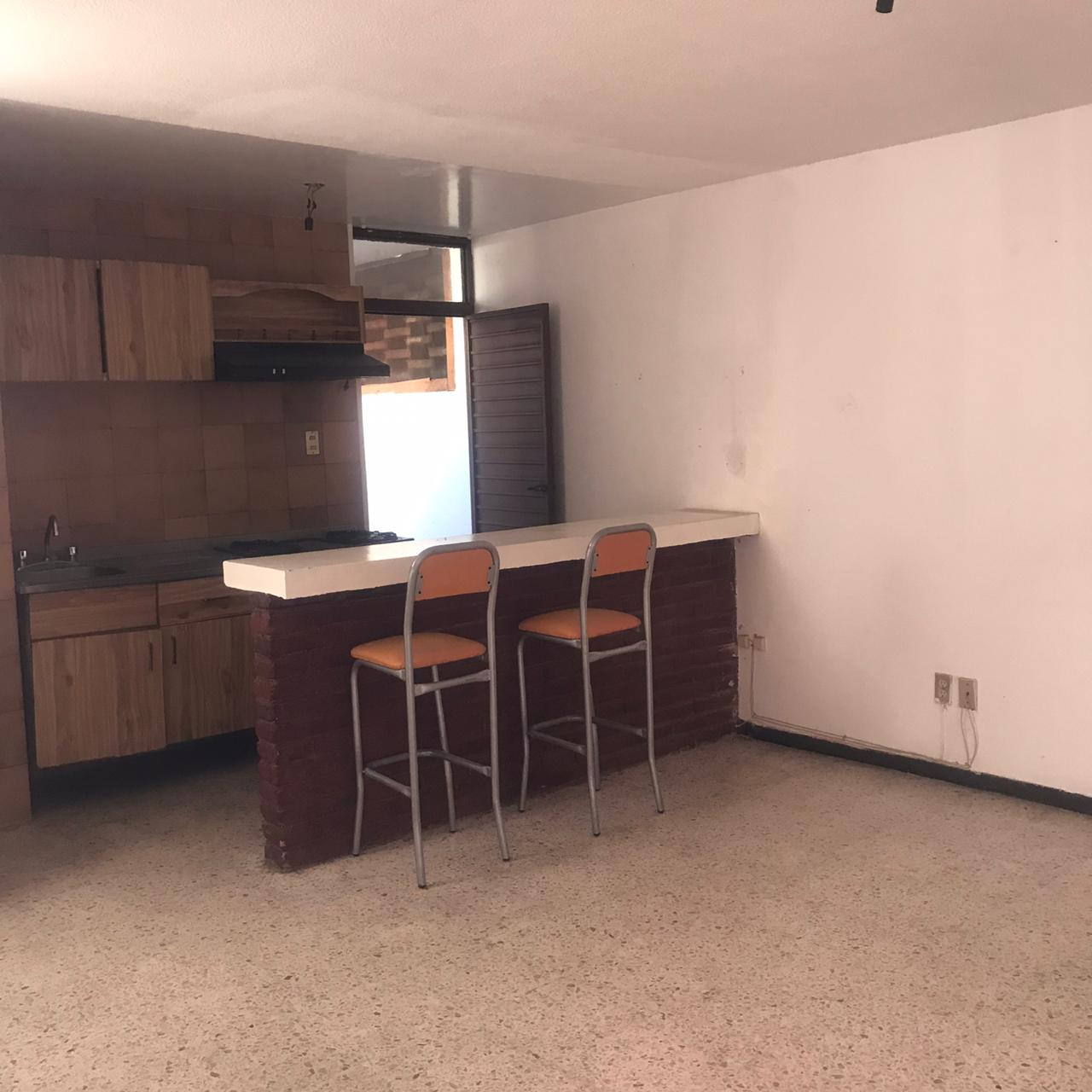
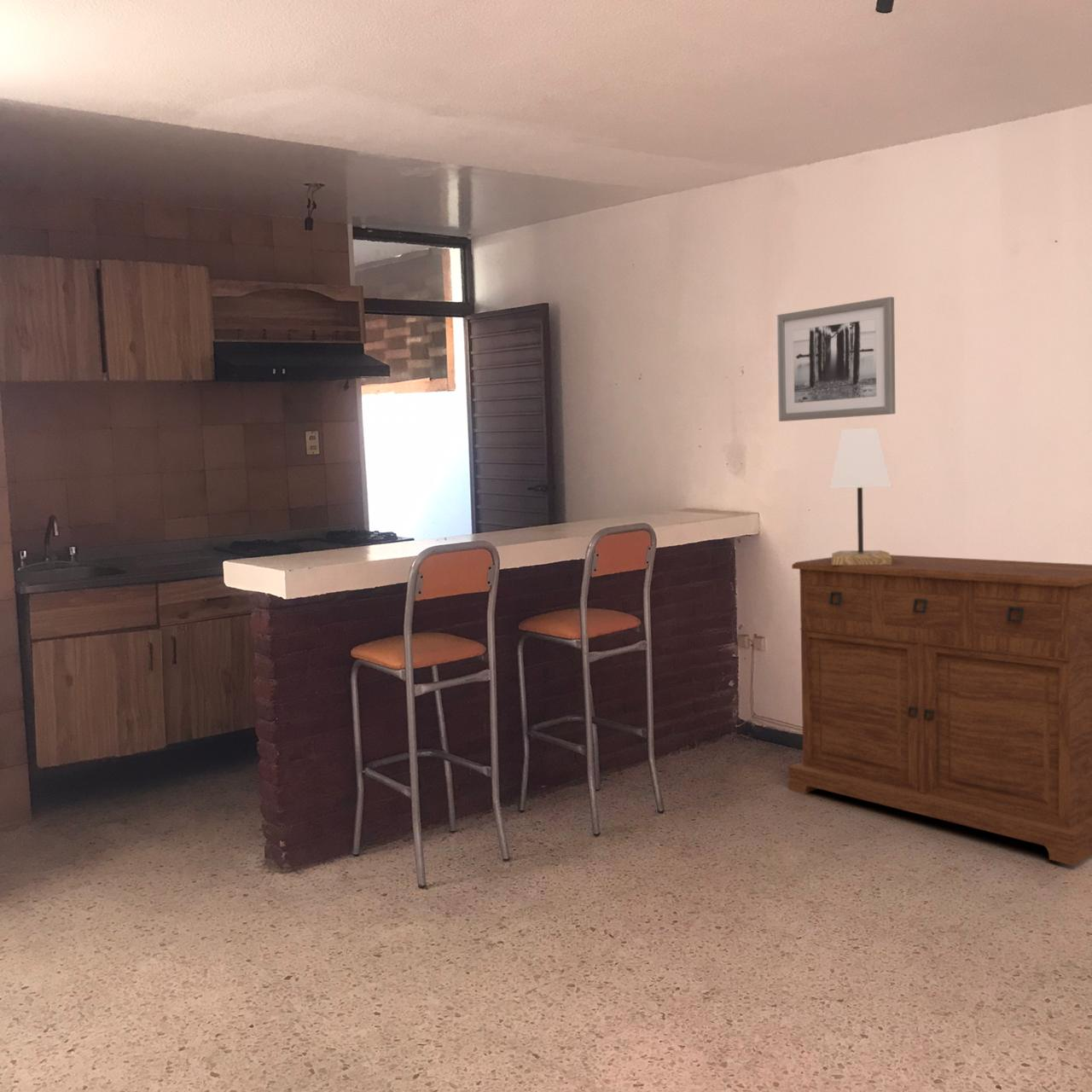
+ lamp [829,427,892,565]
+ sideboard [787,554,1092,867]
+ wall art [776,296,896,422]
